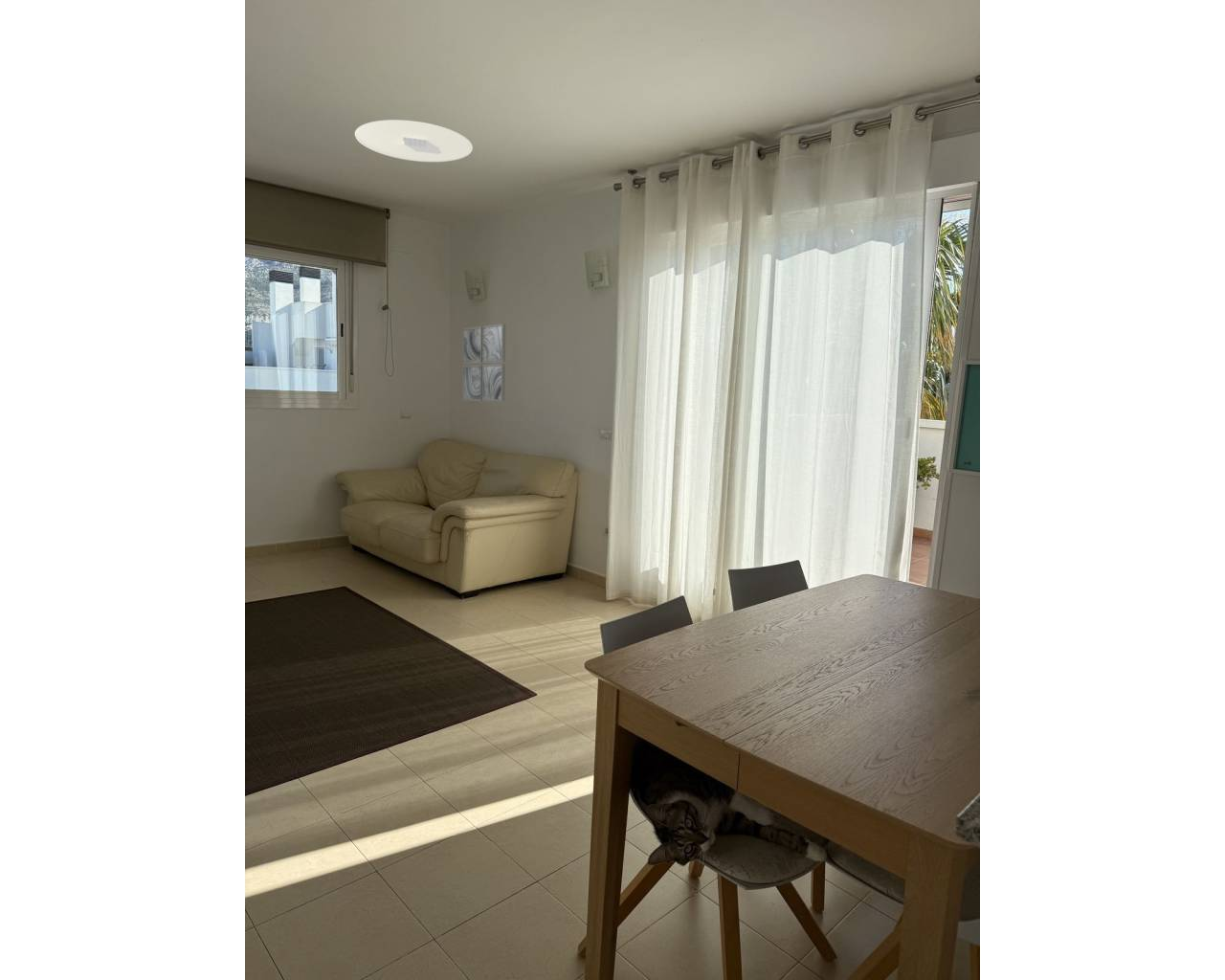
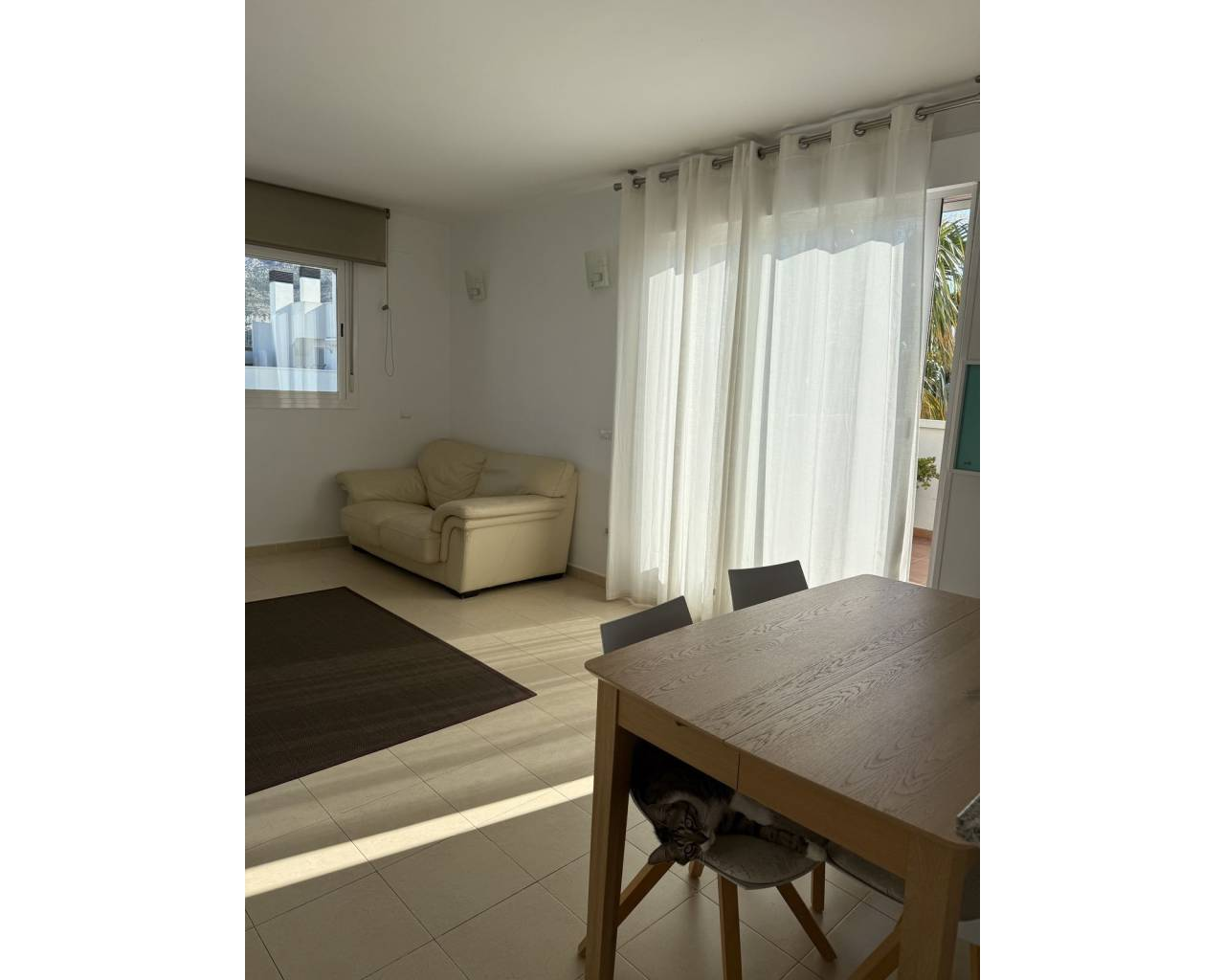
- ceiling light [354,119,474,163]
- wall art [461,323,507,402]
